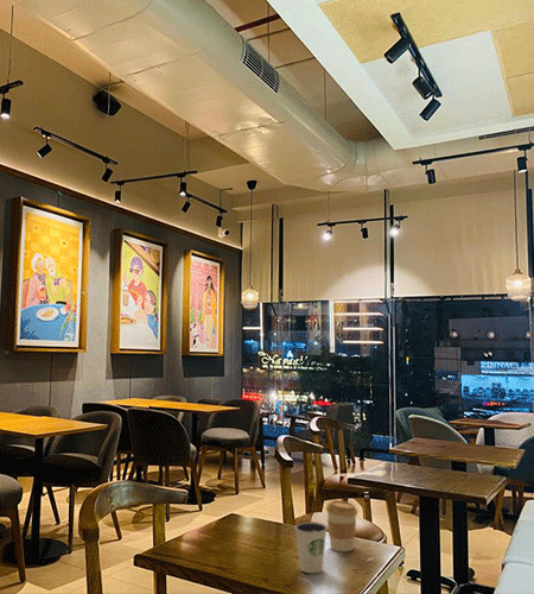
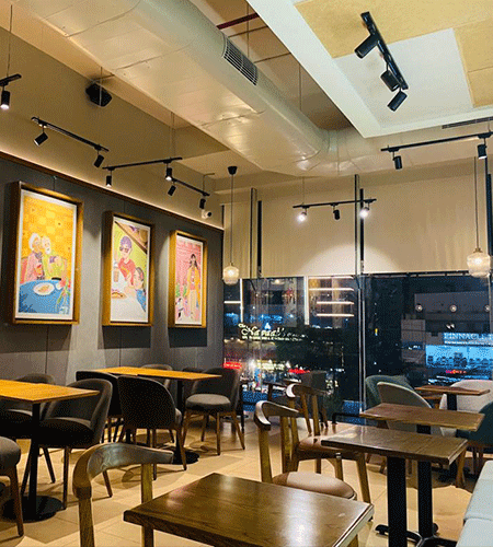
- coffee cup [325,499,358,552]
- dixie cup [294,520,329,574]
